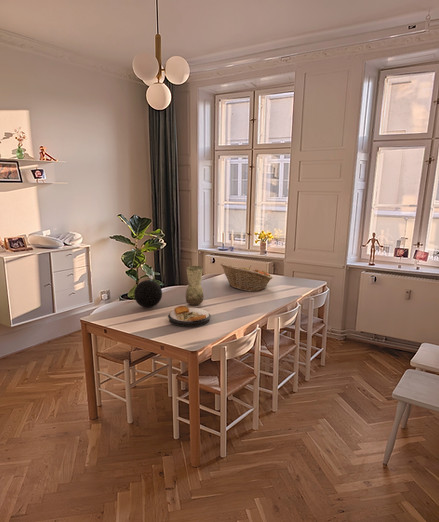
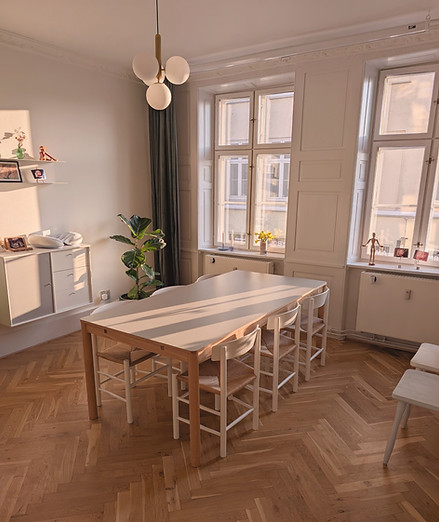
- vase [185,265,205,306]
- decorative ball [133,279,163,309]
- plate [167,305,212,328]
- fruit basket [219,262,274,293]
